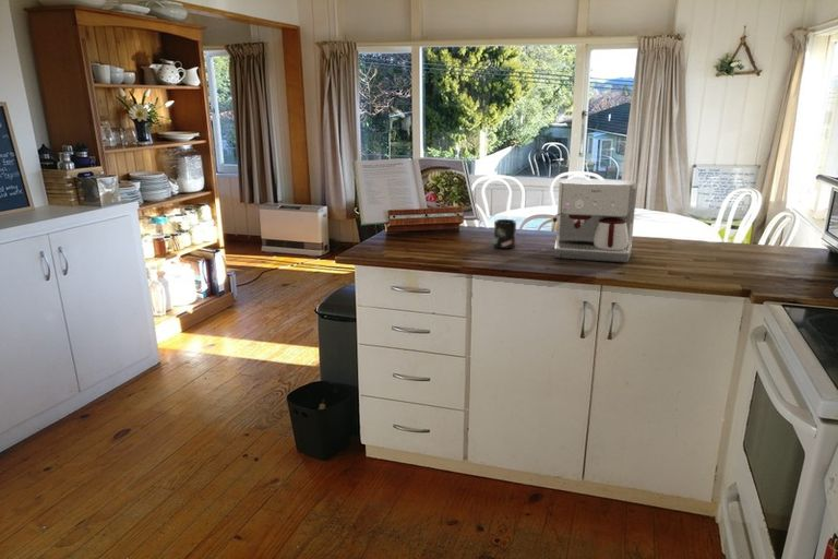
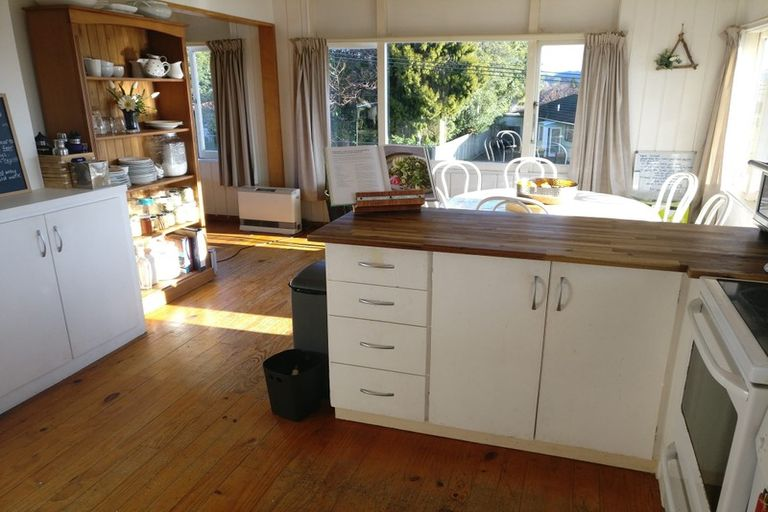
- coffee maker [551,178,638,263]
- mug [493,218,517,249]
